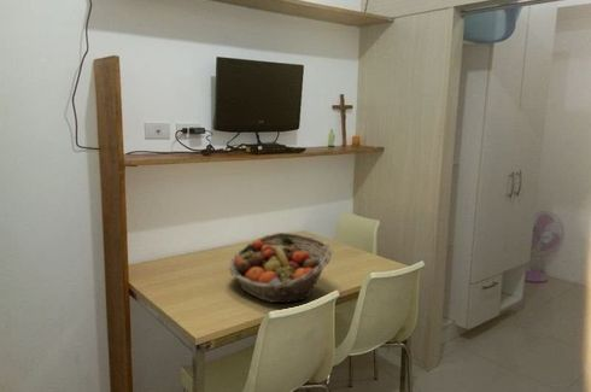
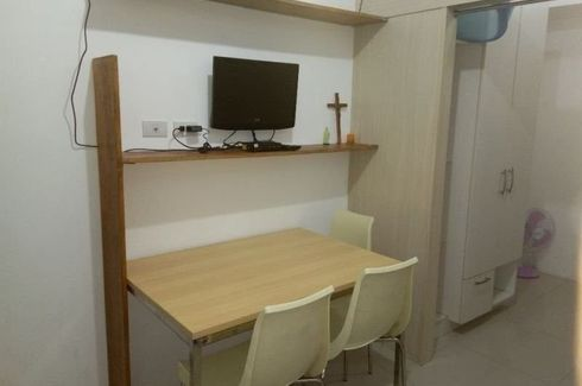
- fruit basket [228,232,333,304]
